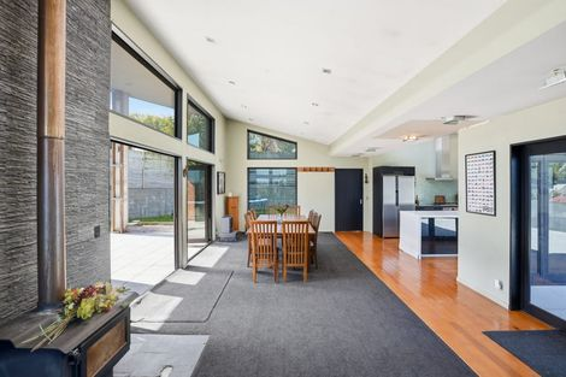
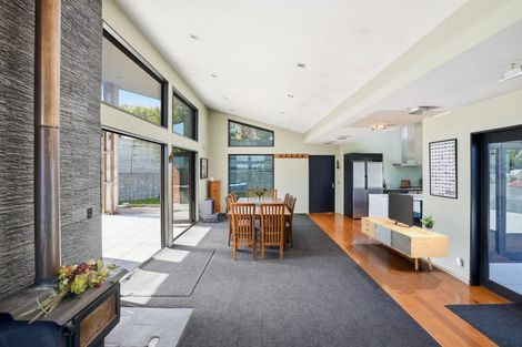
+ media console [360,192,450,272]
